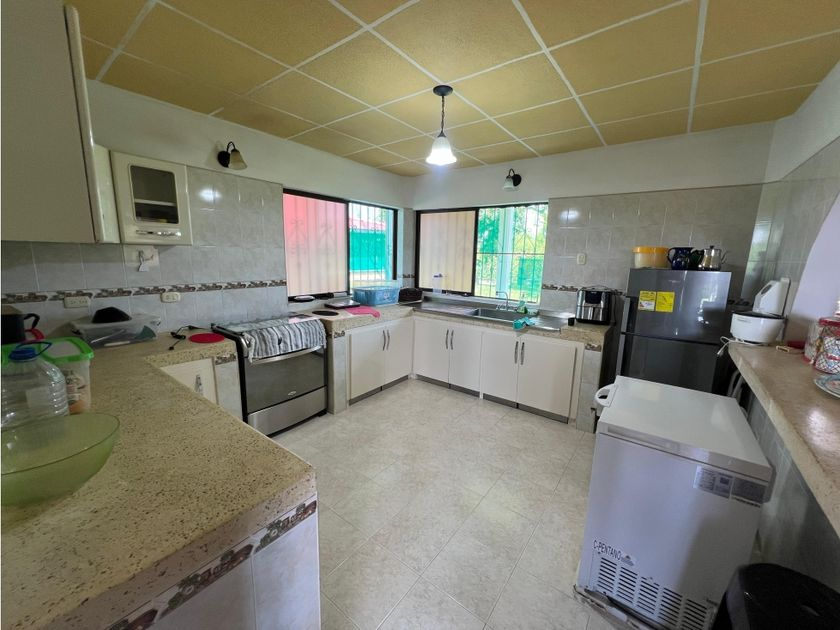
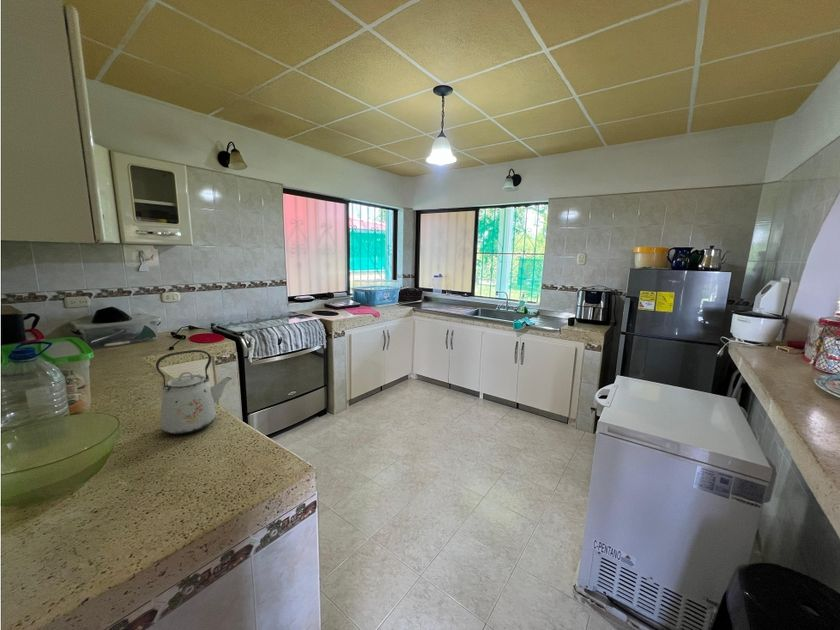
+ kettle [155,349,233,435]
